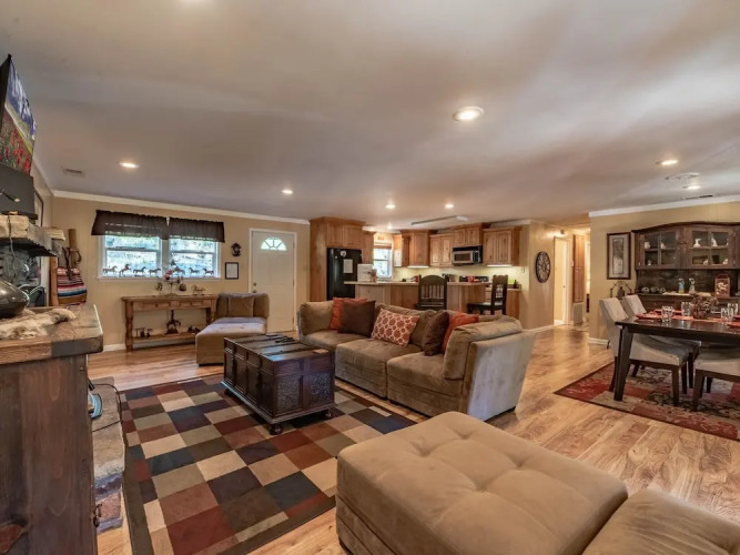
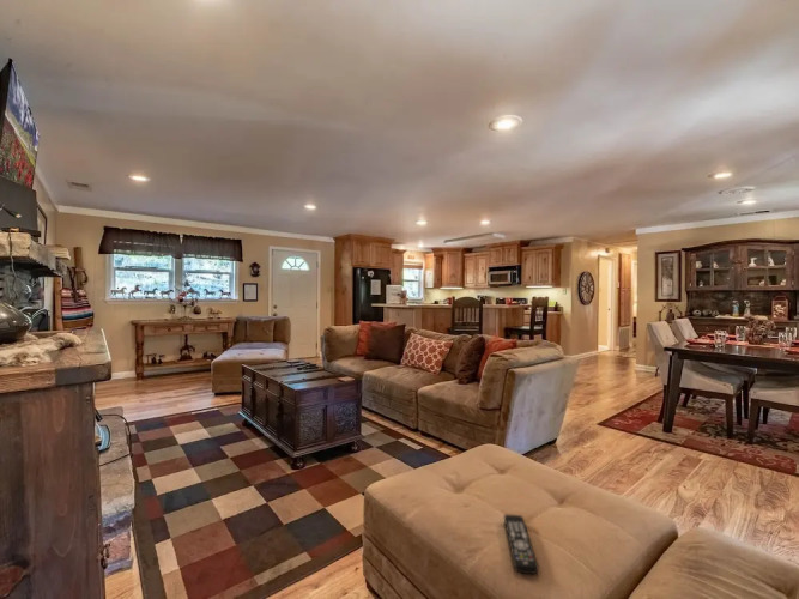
+ remote control [503,514,540,575]
